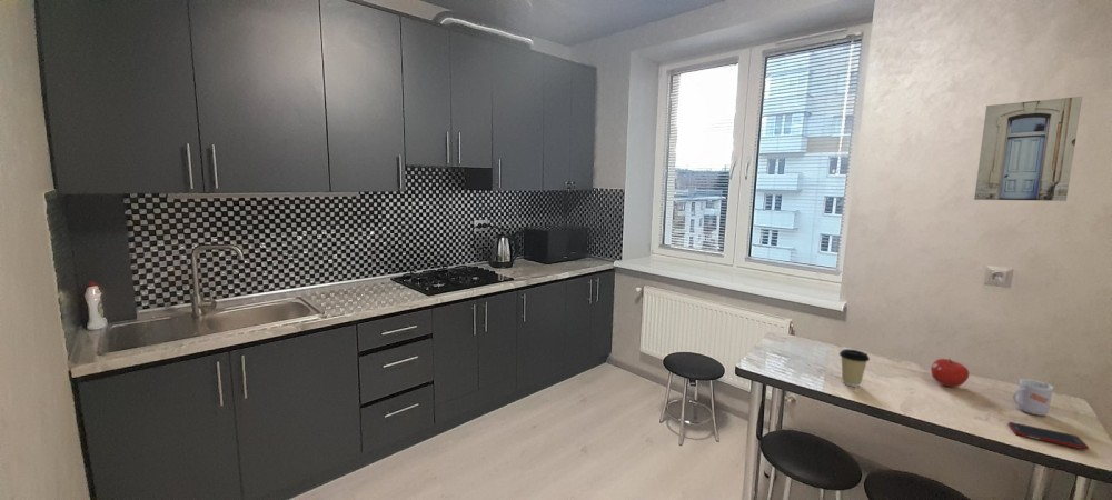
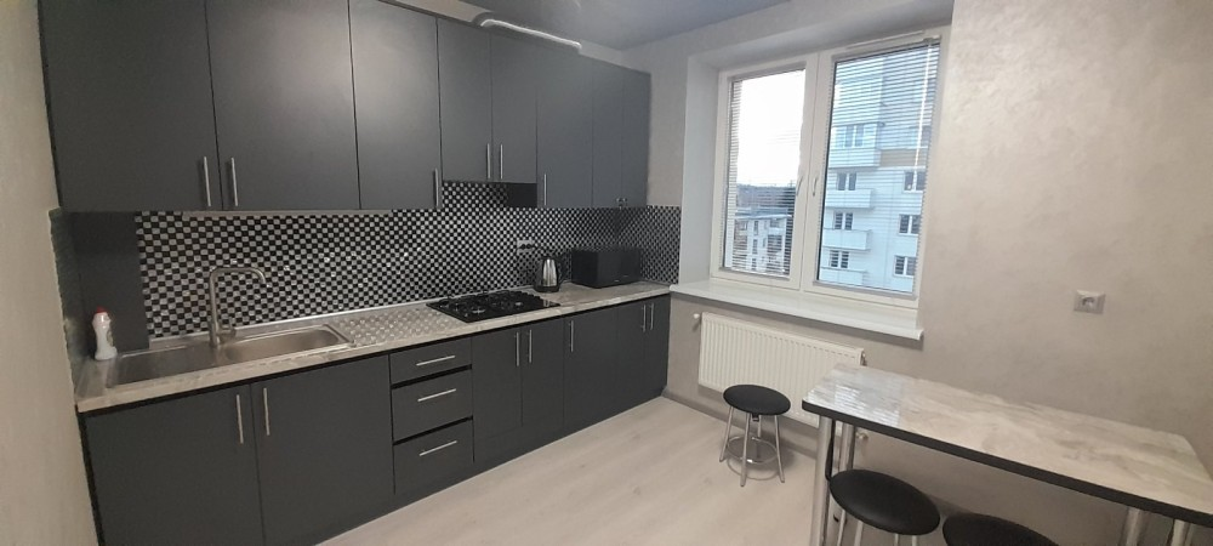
- coffee cup [838,348,871,388]
- fruit [930,358,970,388]
- mug [1012,376,1054,417]
- cell phone [1007,421,1090,451]
- wall art [973,96,1083,202]
